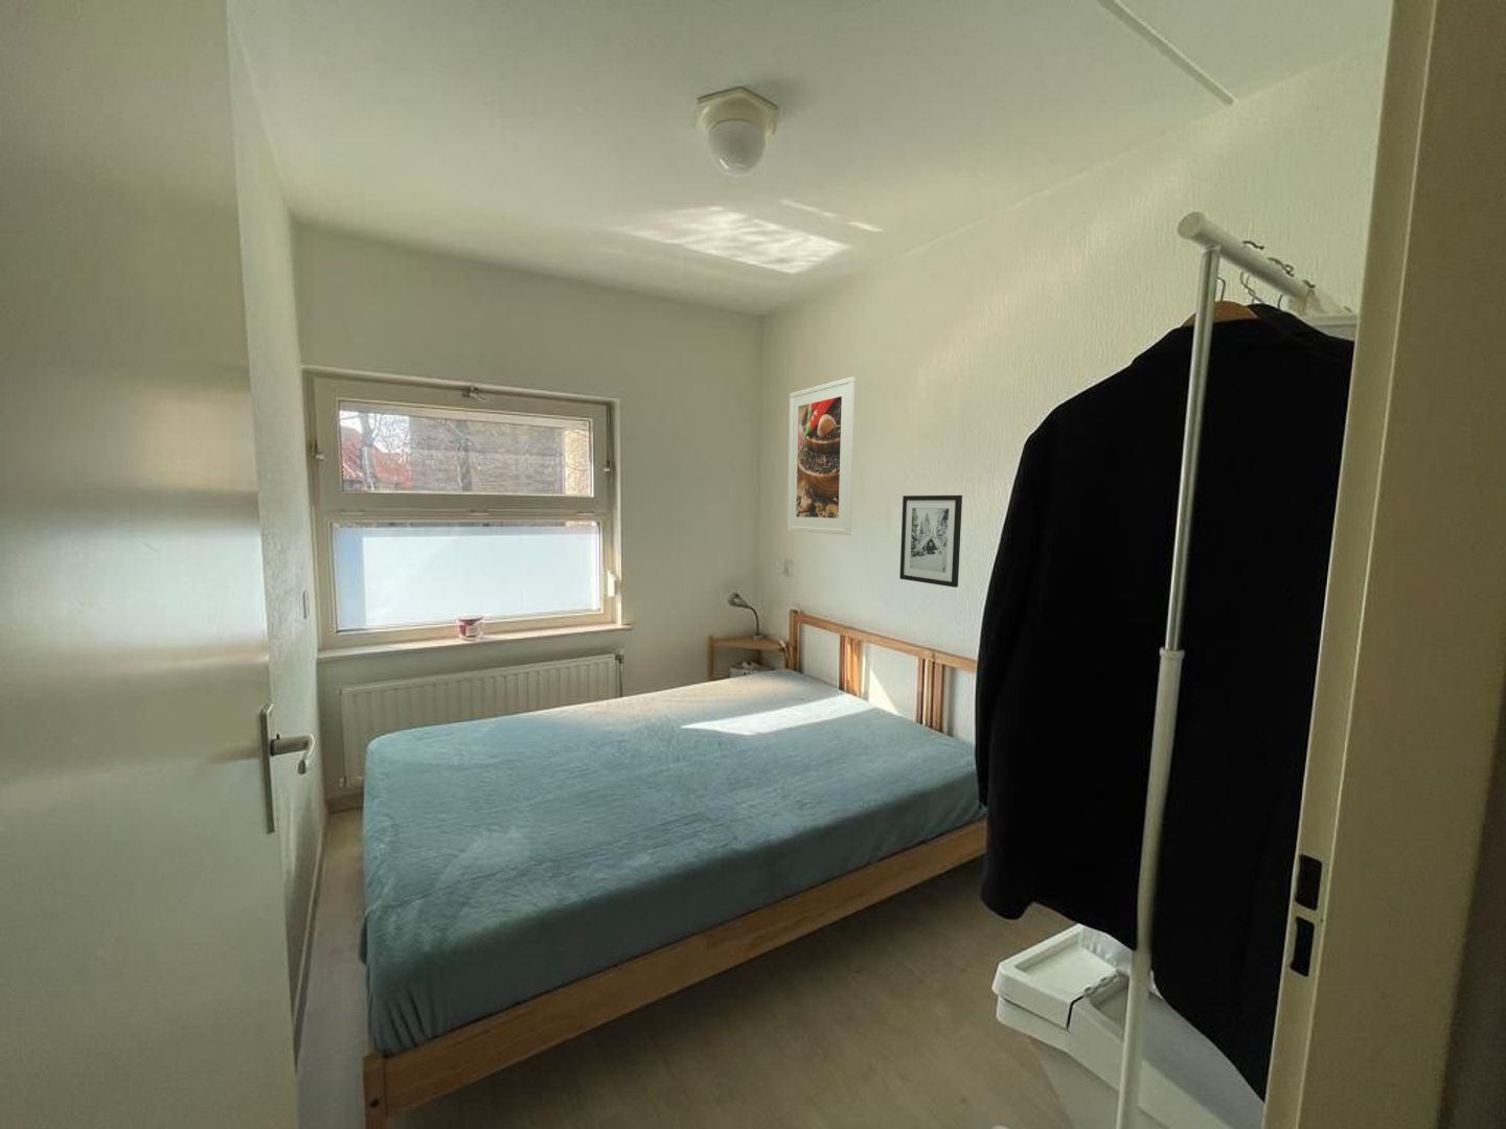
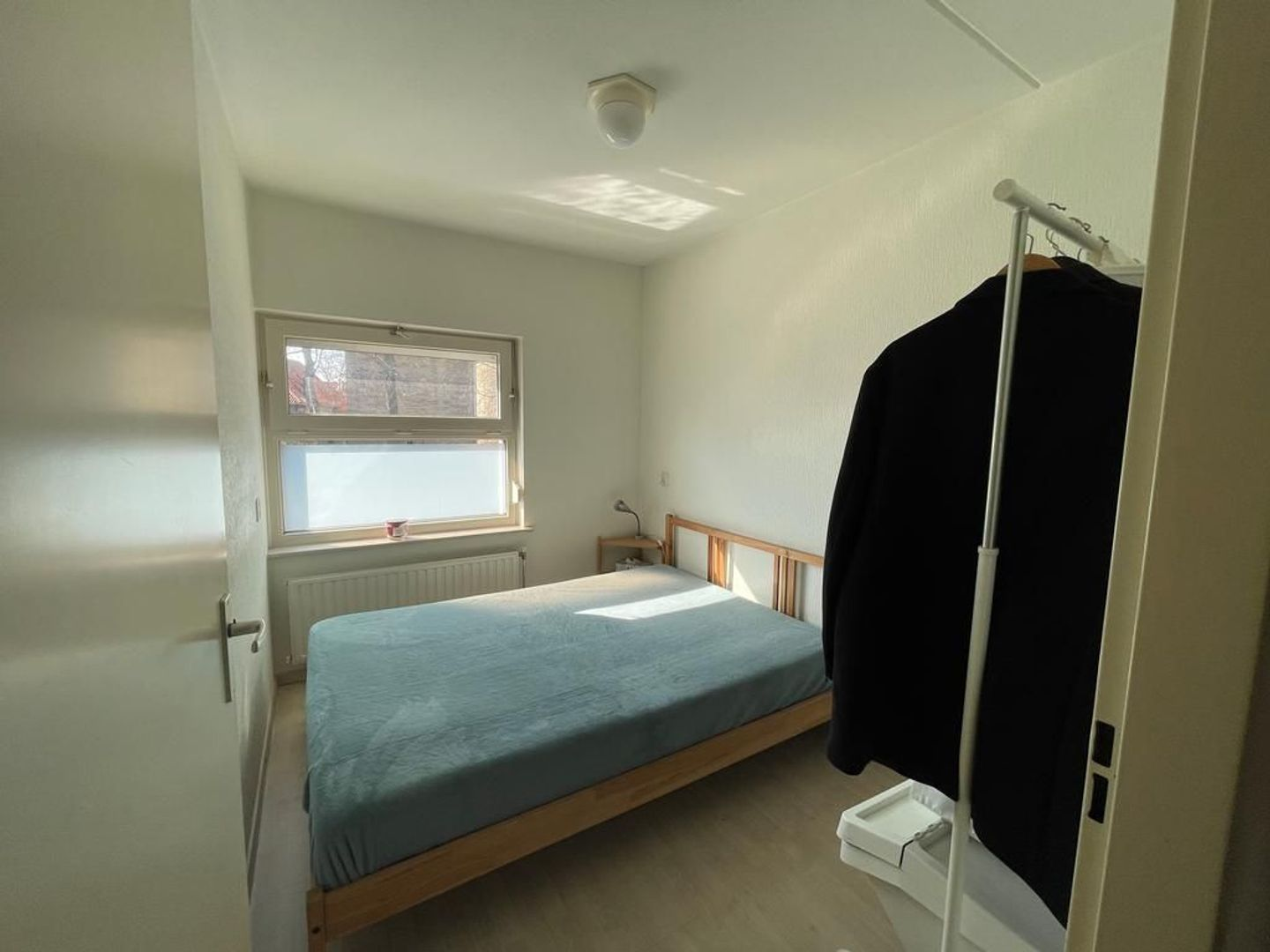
- wall art [899,495,963,588]
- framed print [786,376,856,536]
